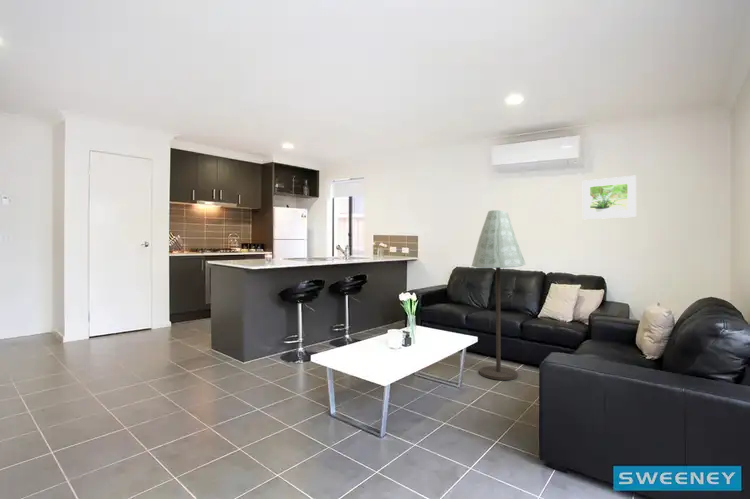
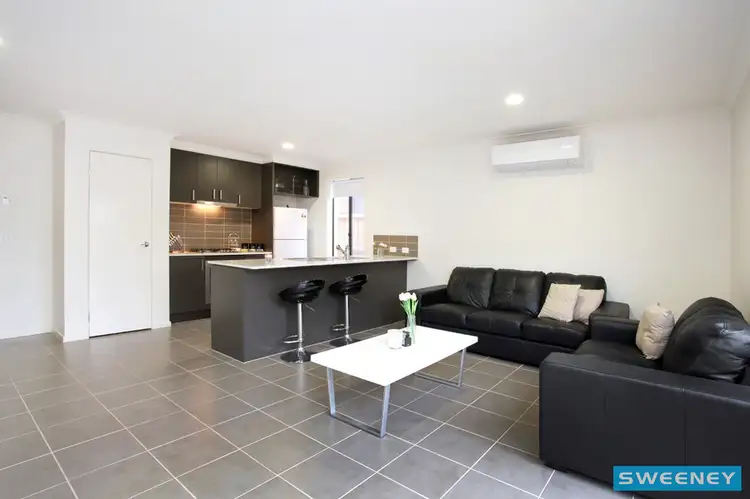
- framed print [582,175,637,220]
- floor lamp [471,209,527,381]
